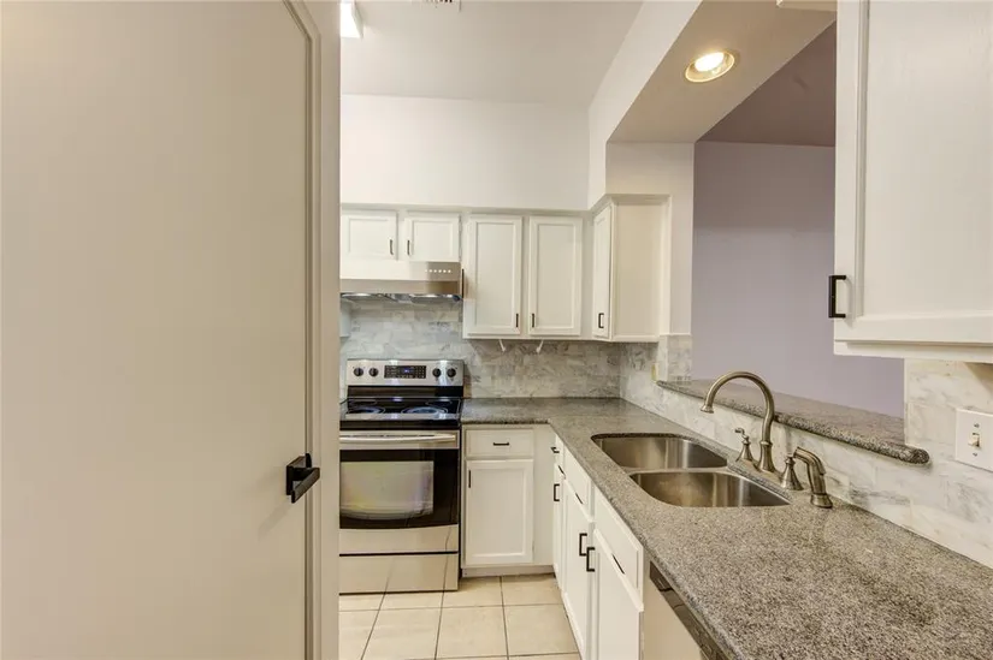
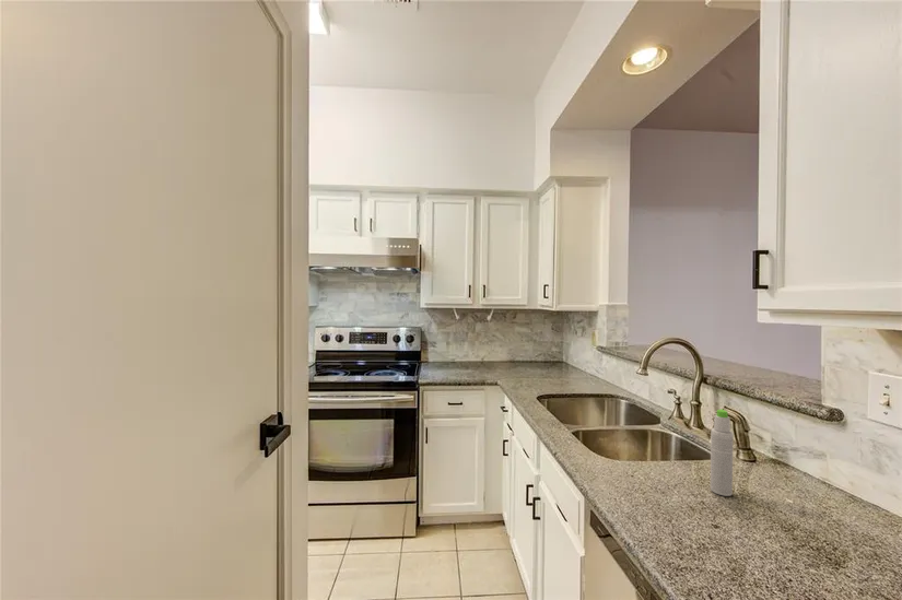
+ bottle [710,408,734,497]
